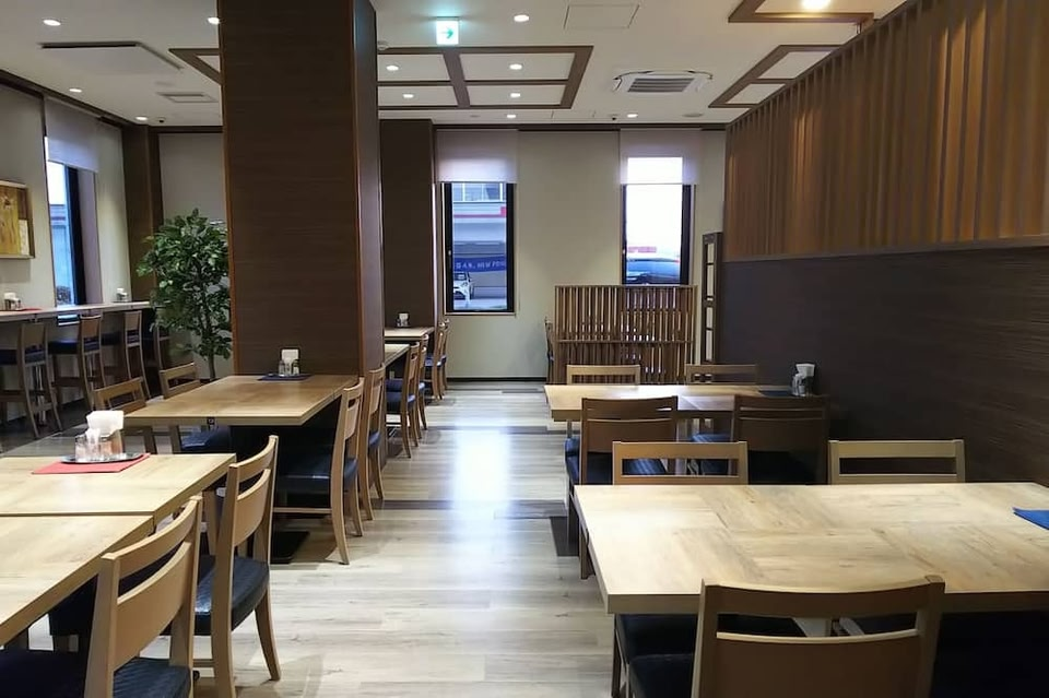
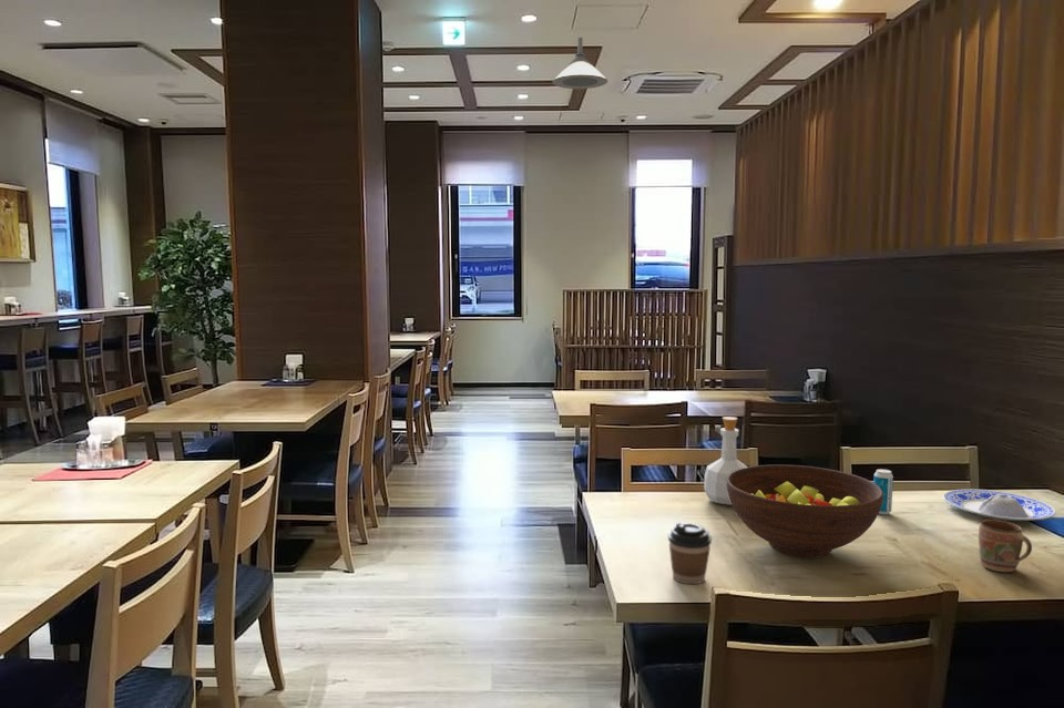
+ coffee cup [667,521,713,585]
+ mug [978,519,1033,573]
+ pendant light [551,37,608,90]
+ bottle [703,415,749,506]
+ fruit bowl [726,464,883,558]
+ beverage can [872,468,894,516]
+ plate [942,488,1056,522]
